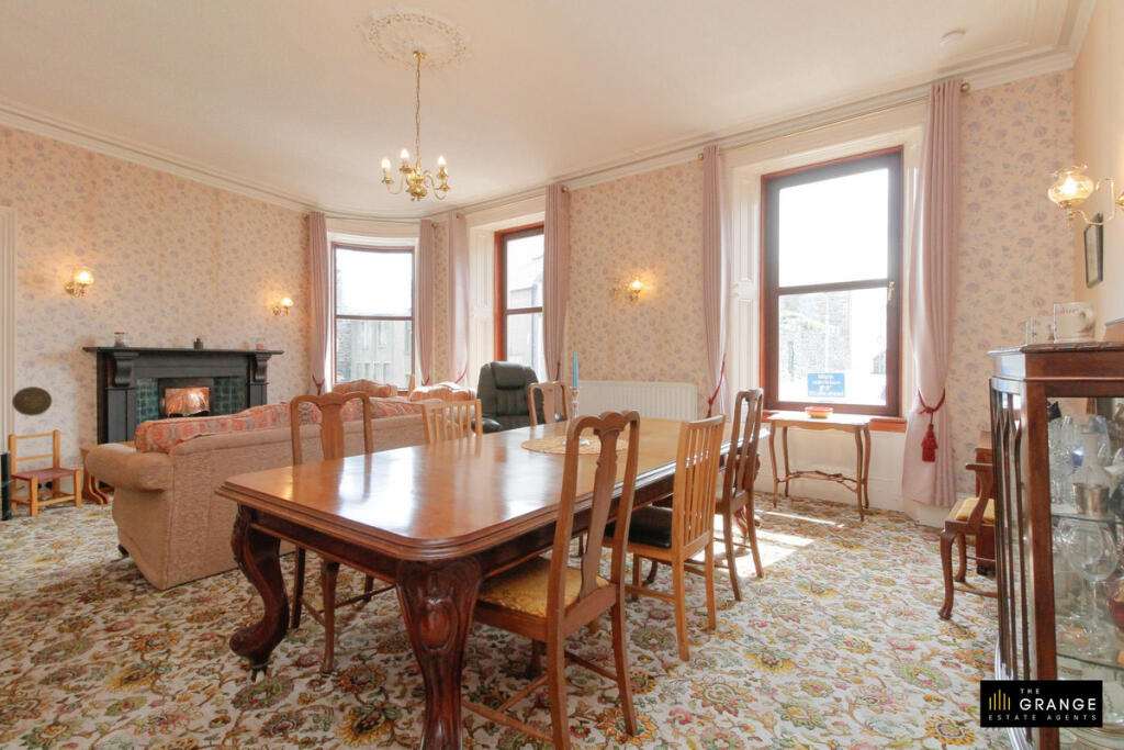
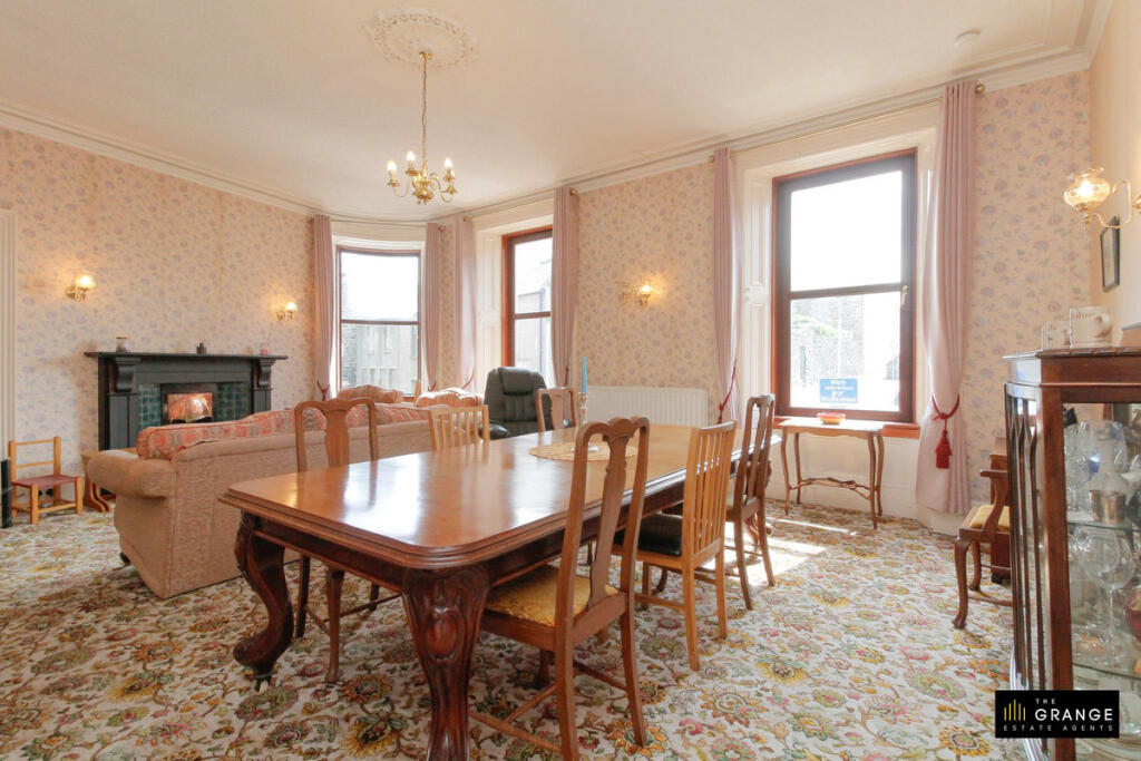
- decorative plate [11,385,53,417]
